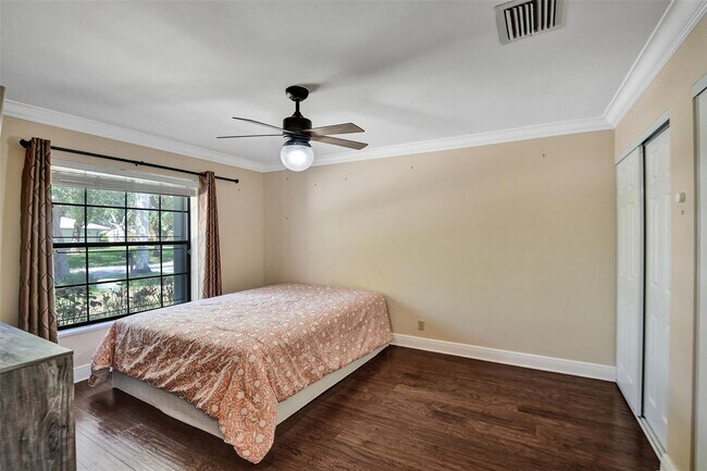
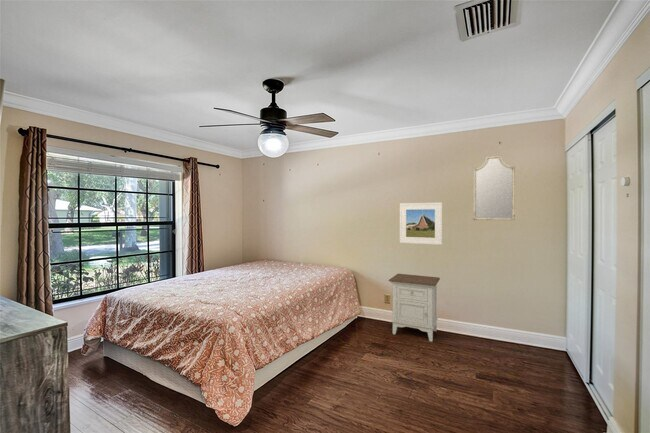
+ nightstand [387,273,441,342]
+ home mirror [472,155,516,221]
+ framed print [399,202,443,246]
